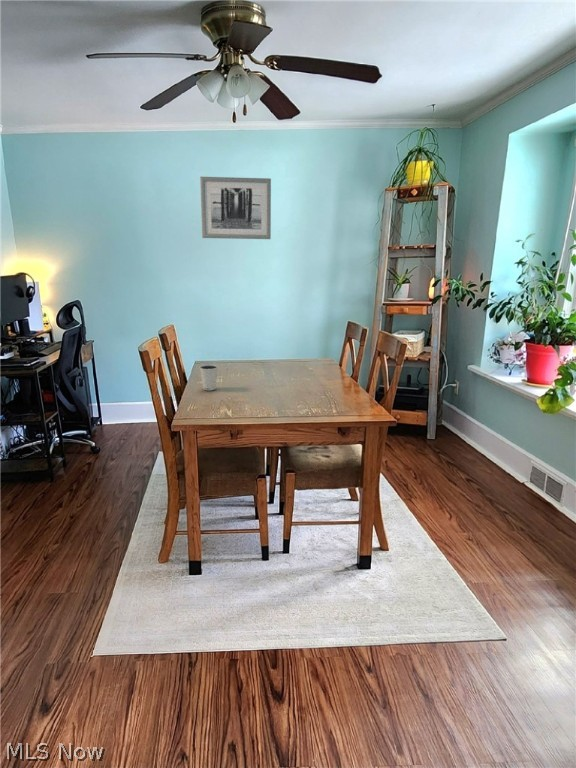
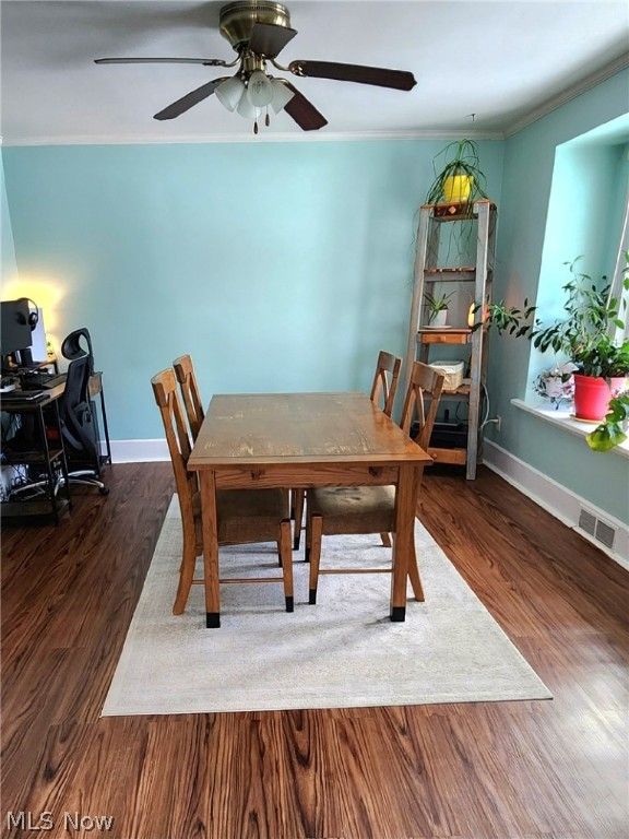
- wall art [199,176,272,240]
- dixie cup [199,364,219,391]
